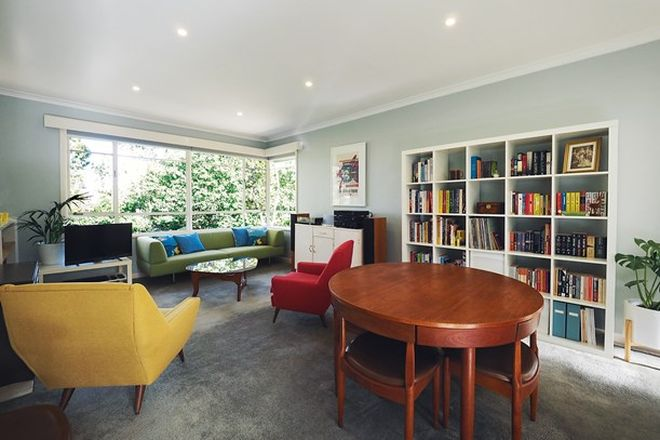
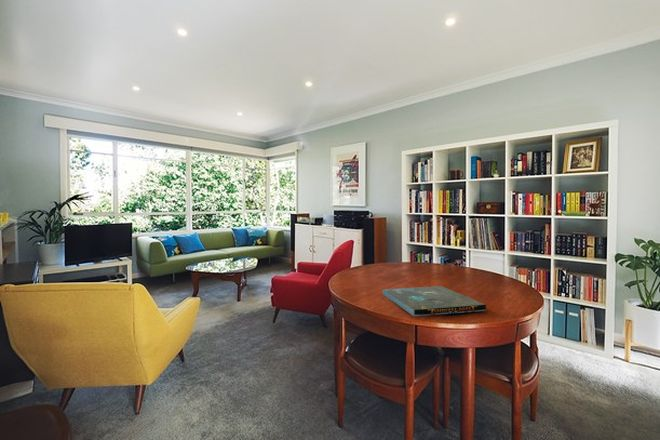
+ board game [382,285,487,317]
